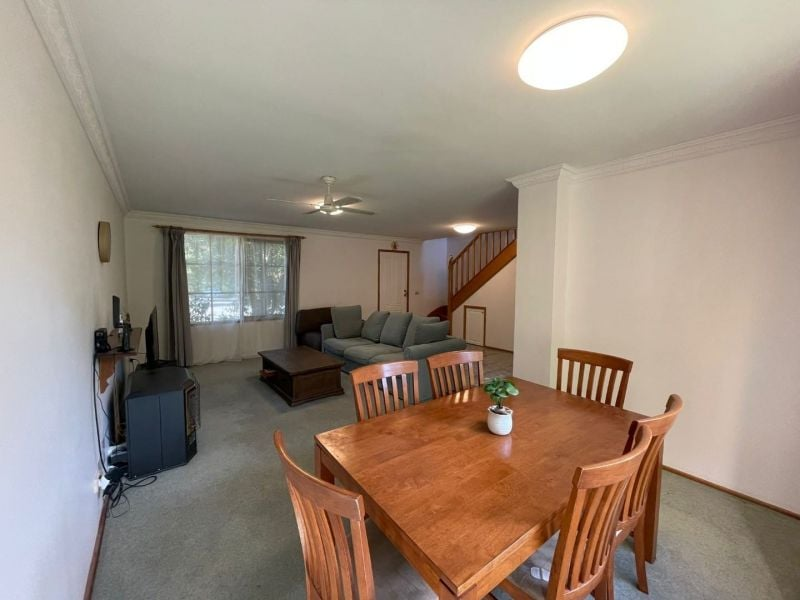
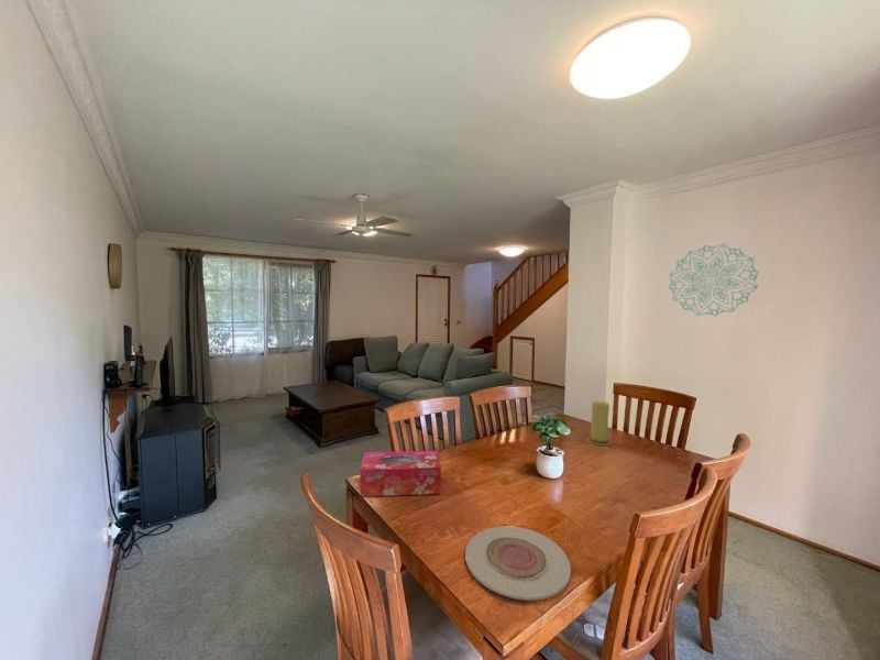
+ wall decoration [668,243,760,317]
+ tissue box [359,450,442,497]
+ plate [464,525,572,602]
+ candle [586,400,613,446]
